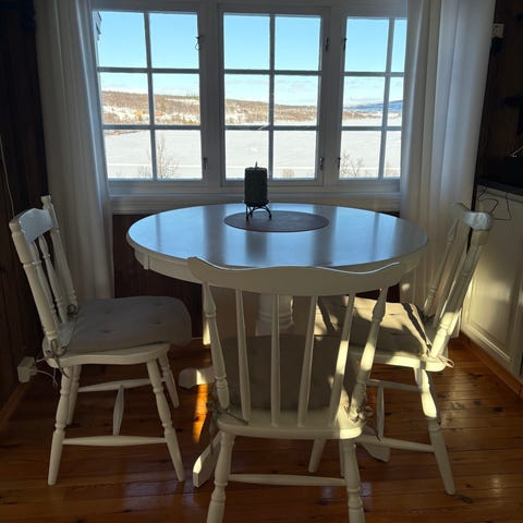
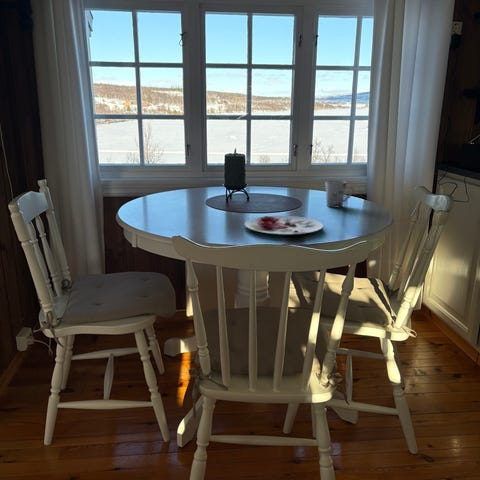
+ plate [244,215,324,236]
+ cup [325,180,354,208]
